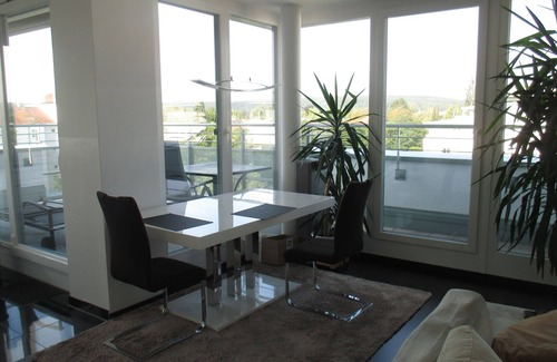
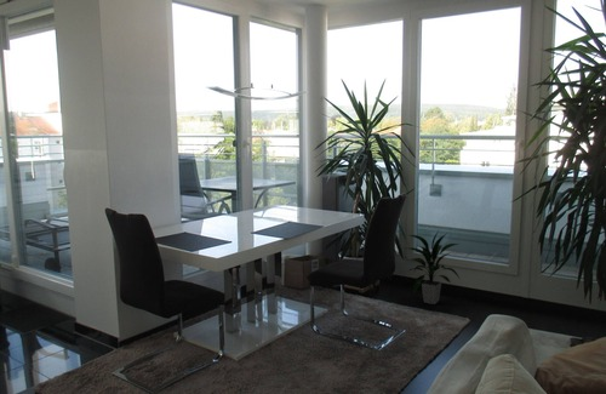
+ indoor plant [404,230,461,306]
